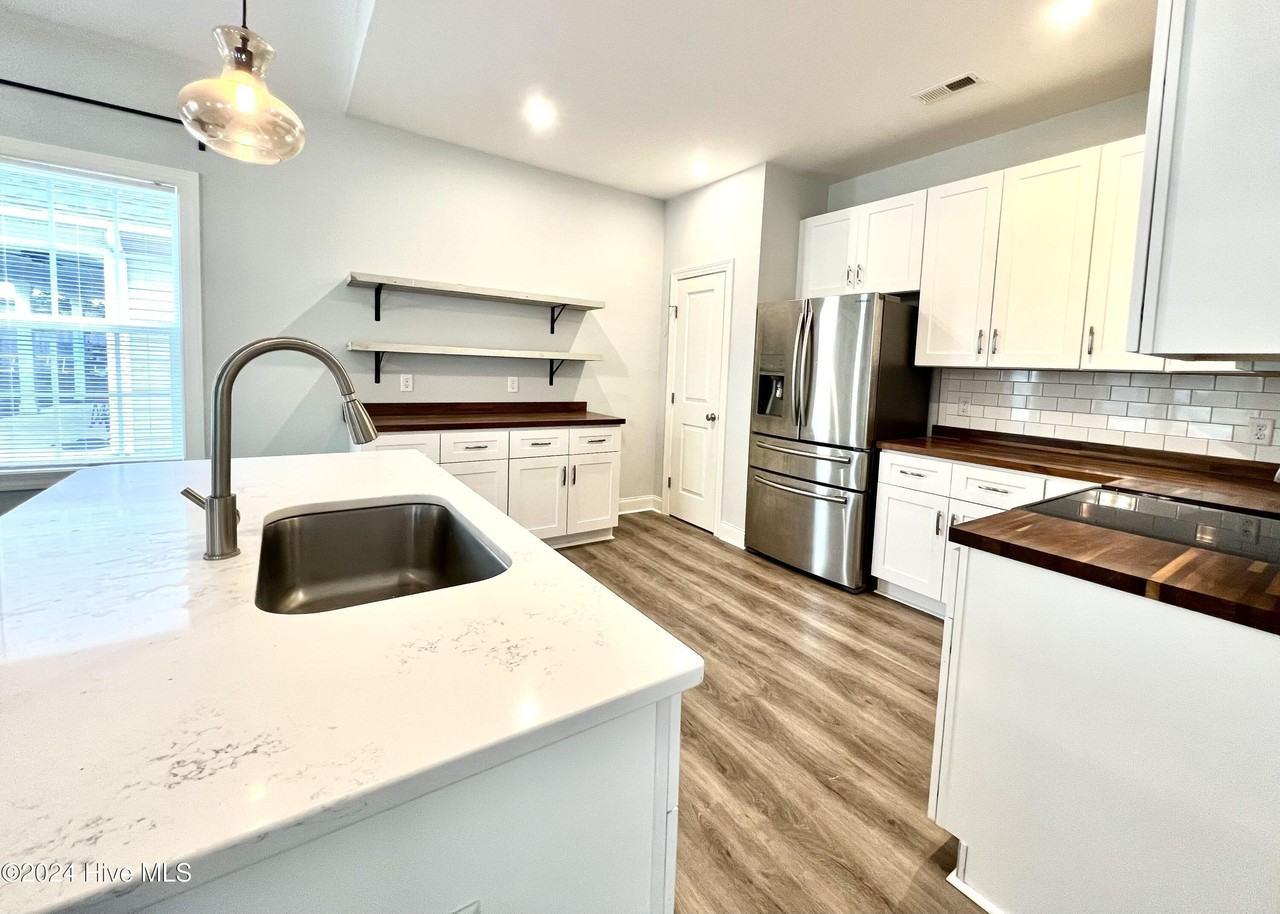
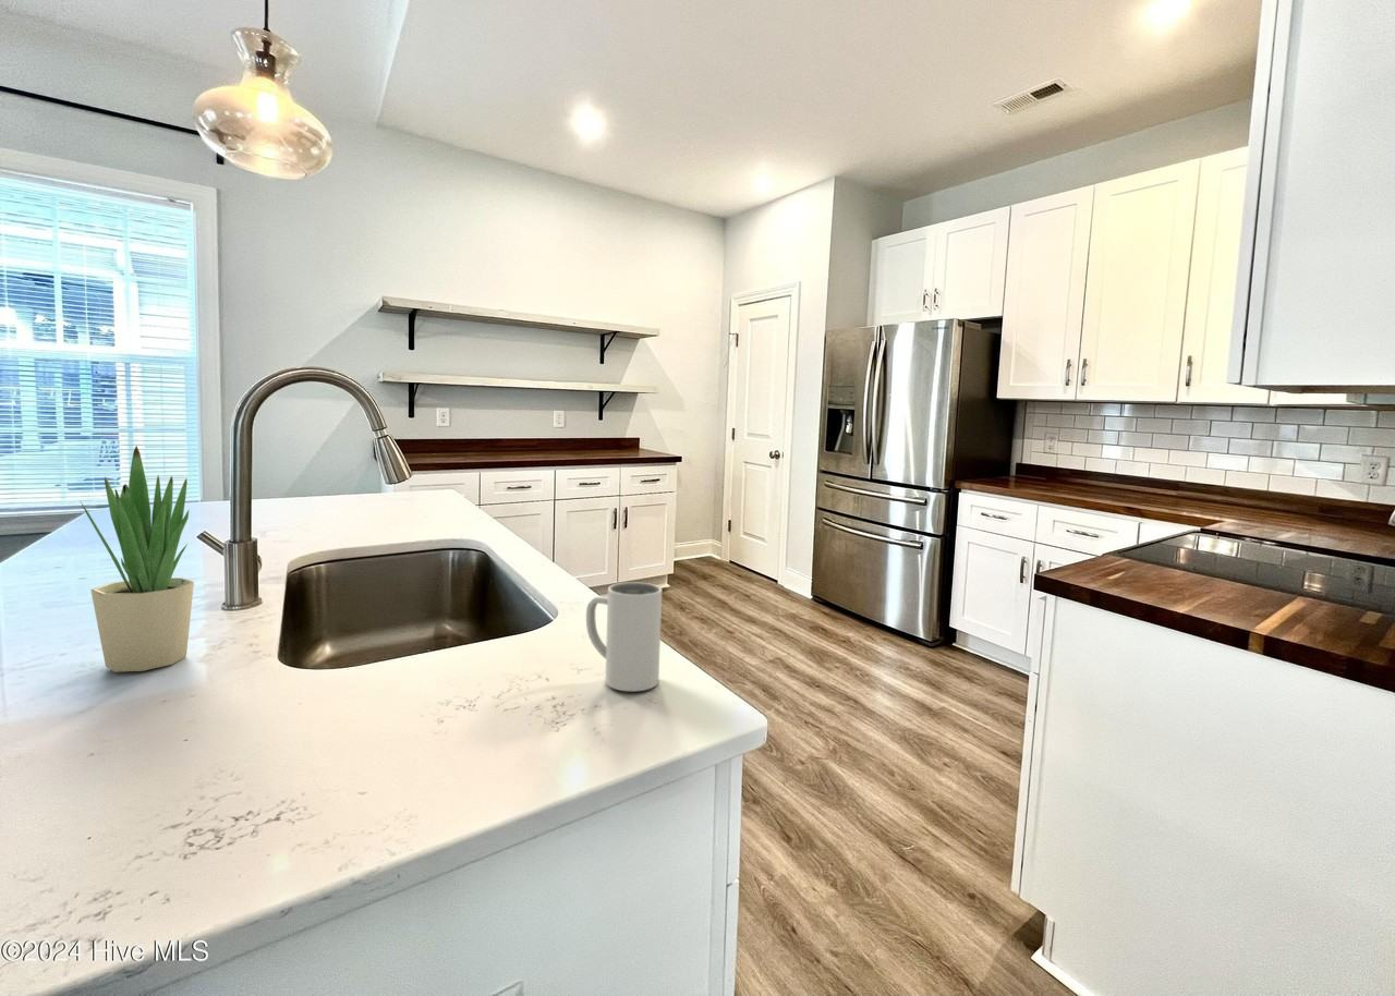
+ potted plant [80,445,195,672]
+ mug [585,581,663,692]
